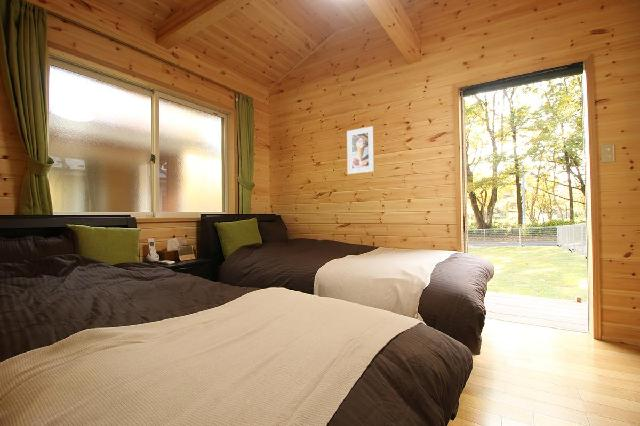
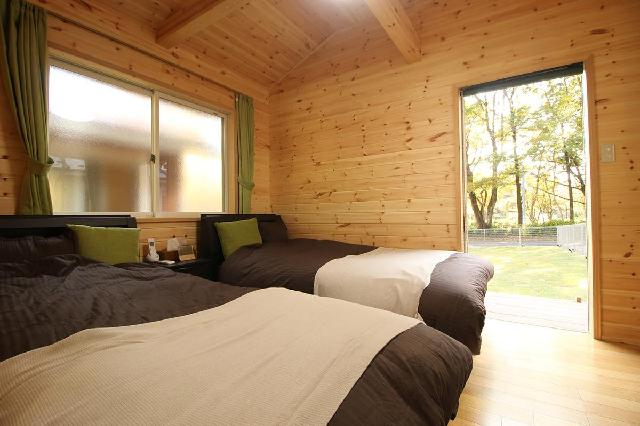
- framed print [346,125,375,175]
